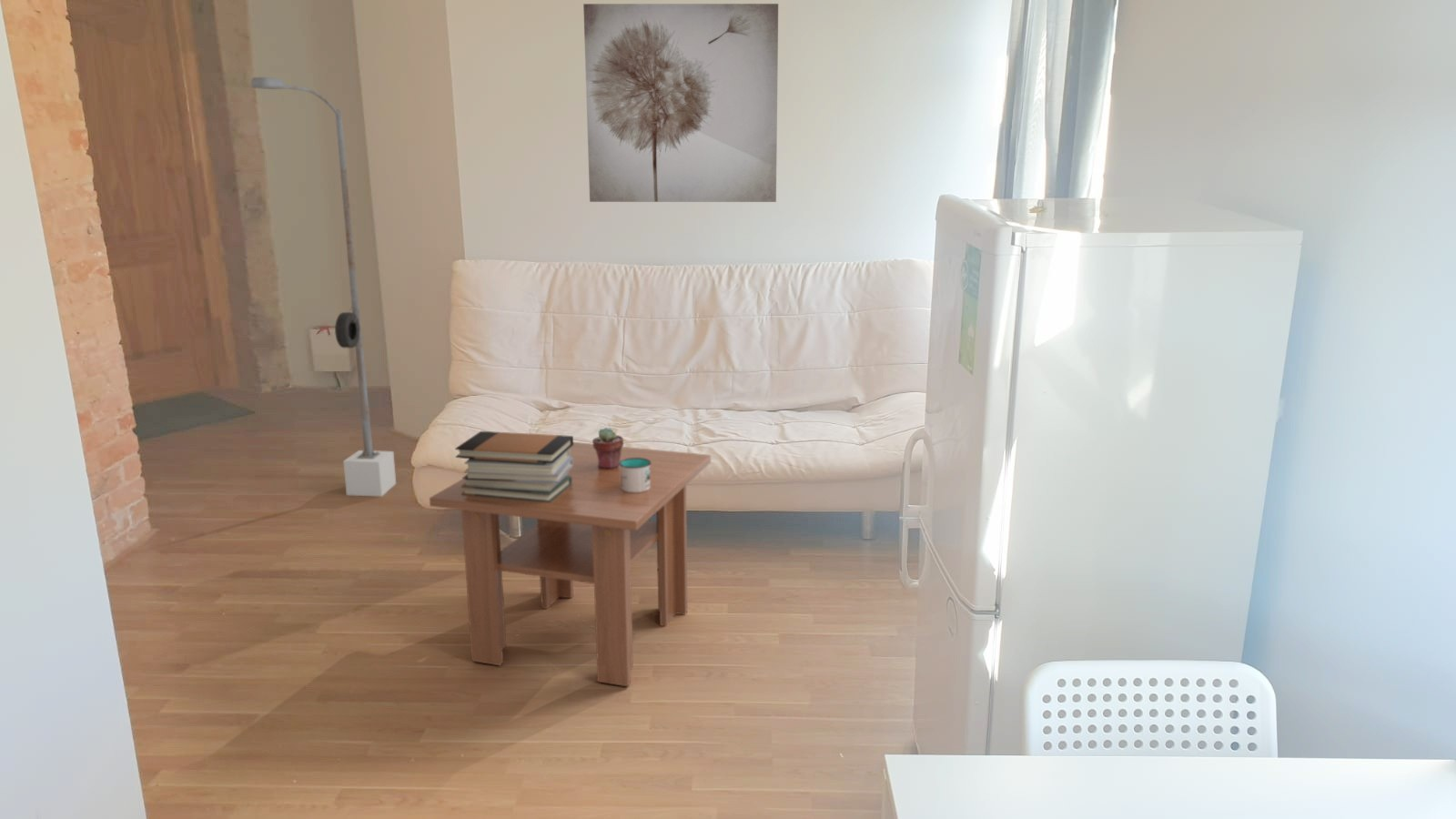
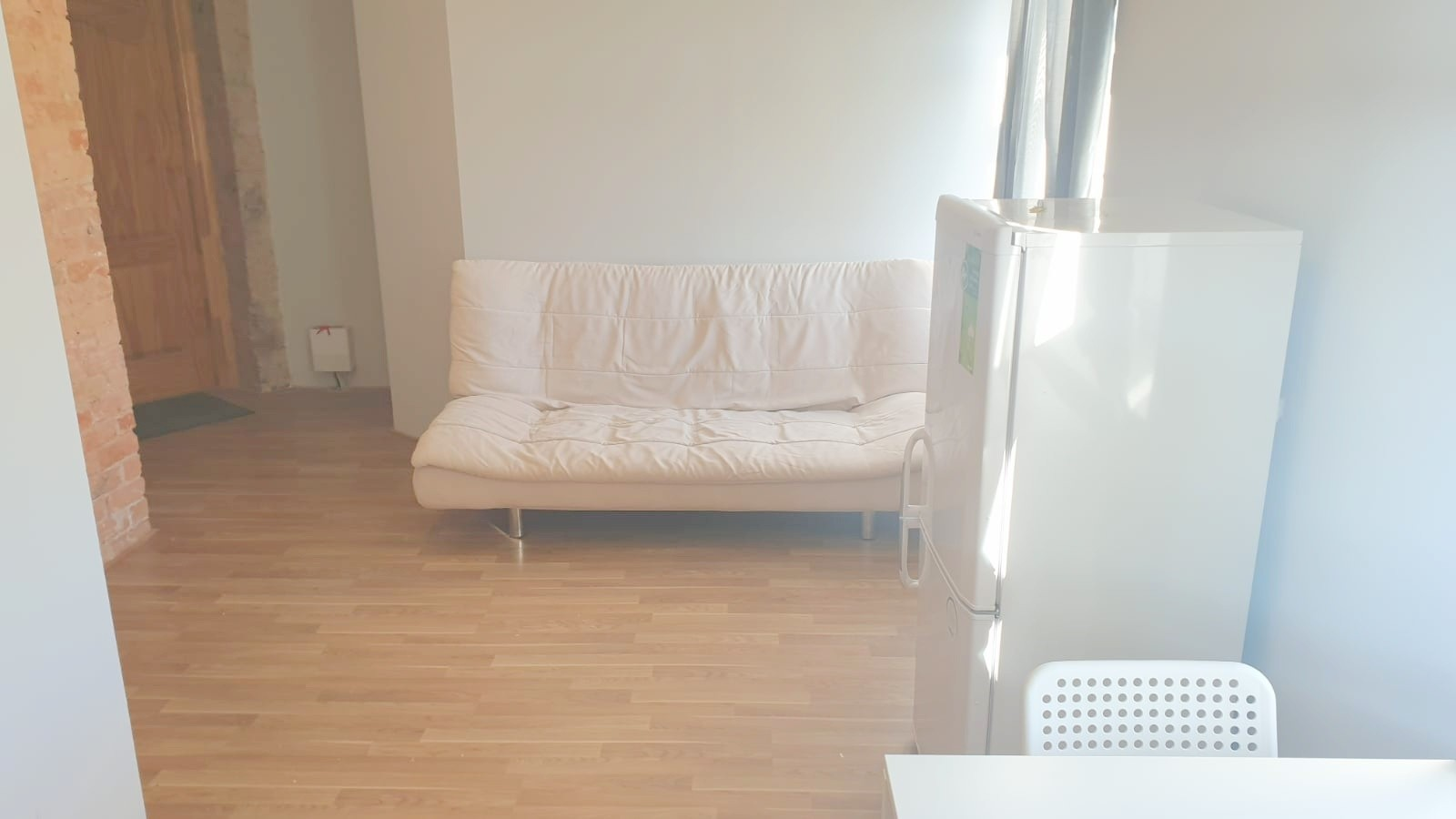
- coffee table [429,441,712,687]
- potted succulent [591,427,624,469]
- mug [619,458,651,493]
- book stack [454,430,574,502]
- street lamp [250,76,397,498]
- wall art [582,3,779,203]
